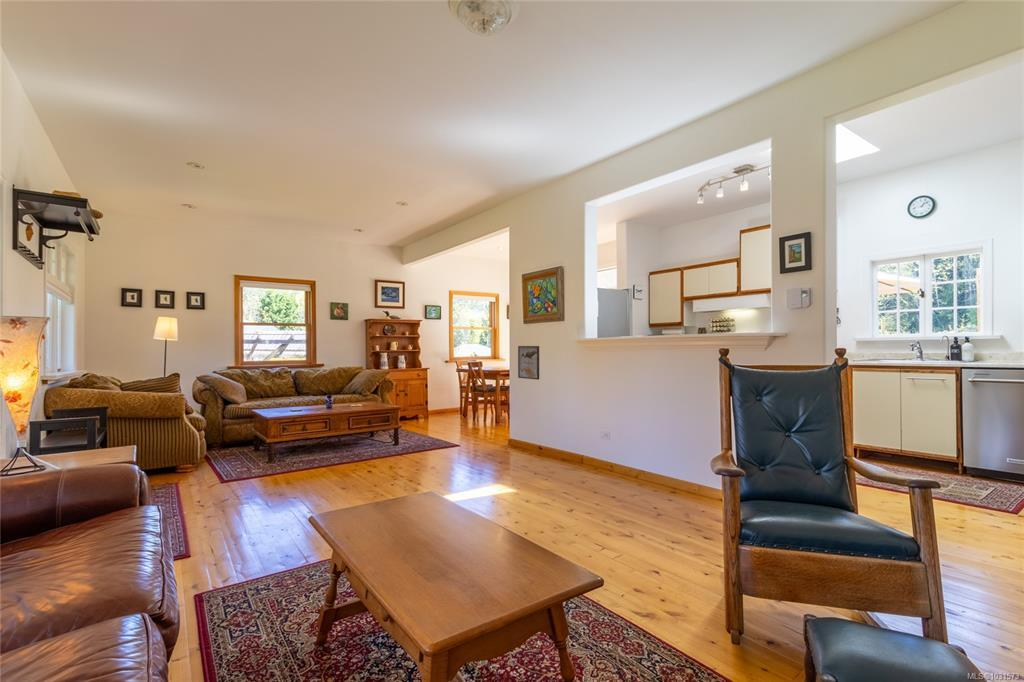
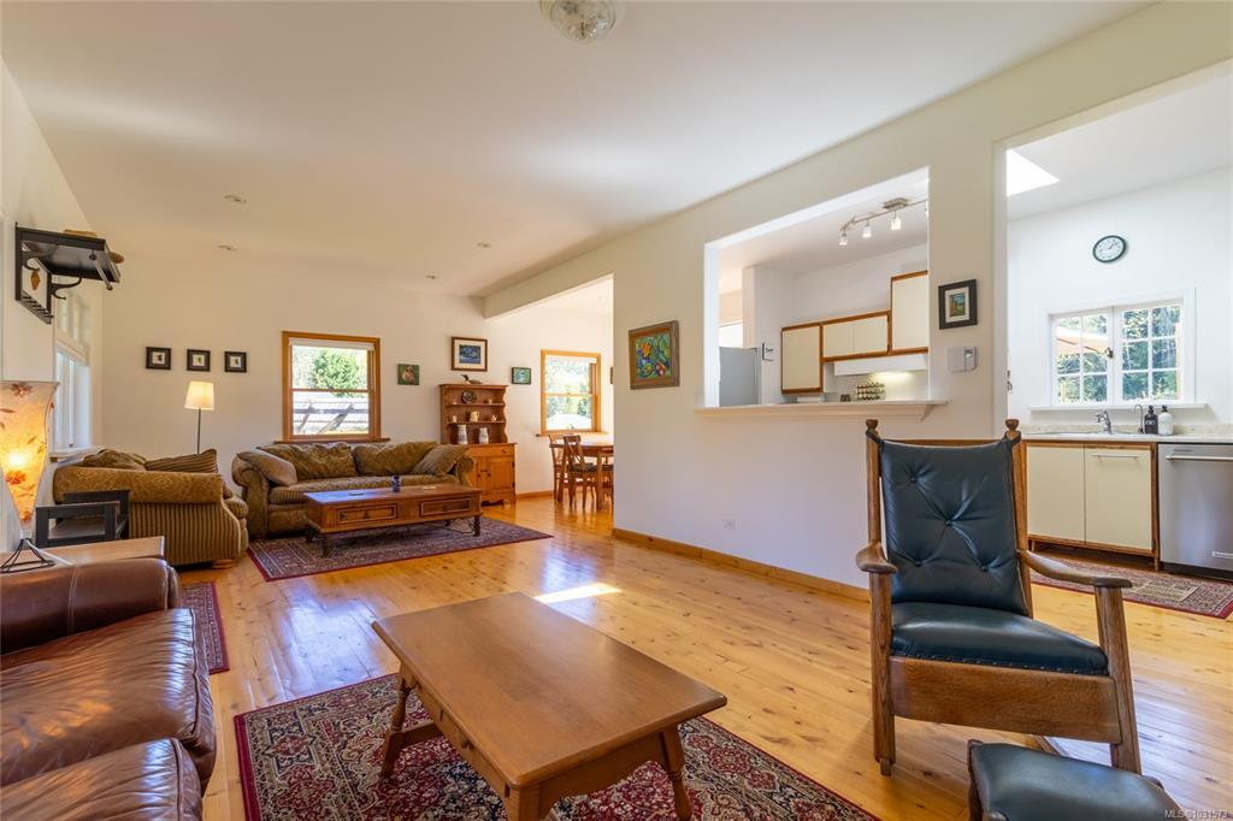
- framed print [517,345,540,381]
